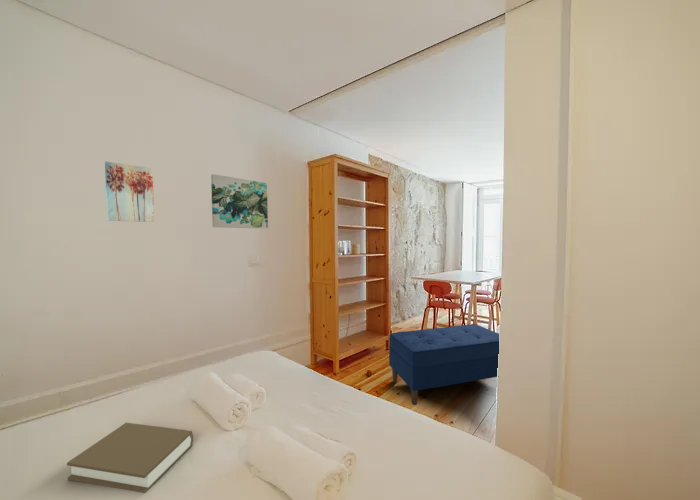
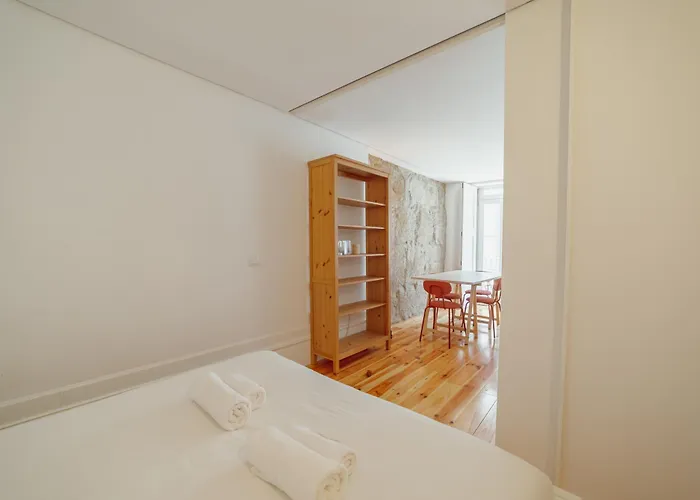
- wall art [210,173,269,230]
- bench [388,323,500,406]
- wall art [104,160,155,223]
- book [66,422,194,494]
